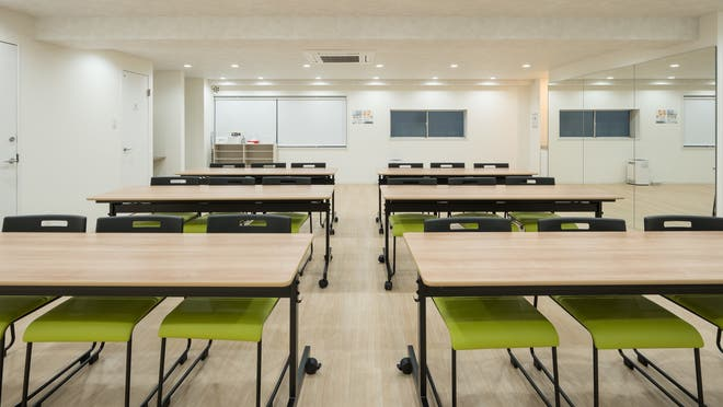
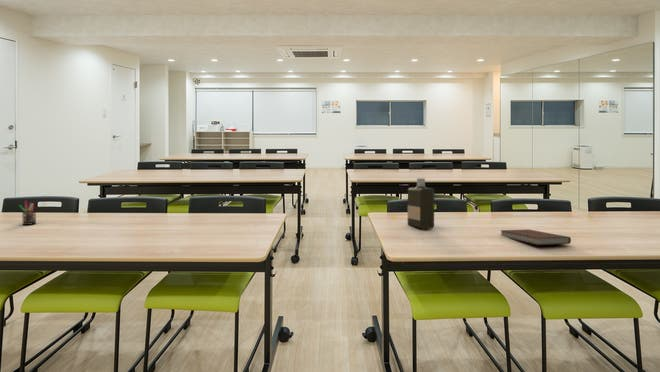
+ pen holder [18,200,37,226]
+ bottle [407,177,435,230]
+ book [499,228,572,246]
